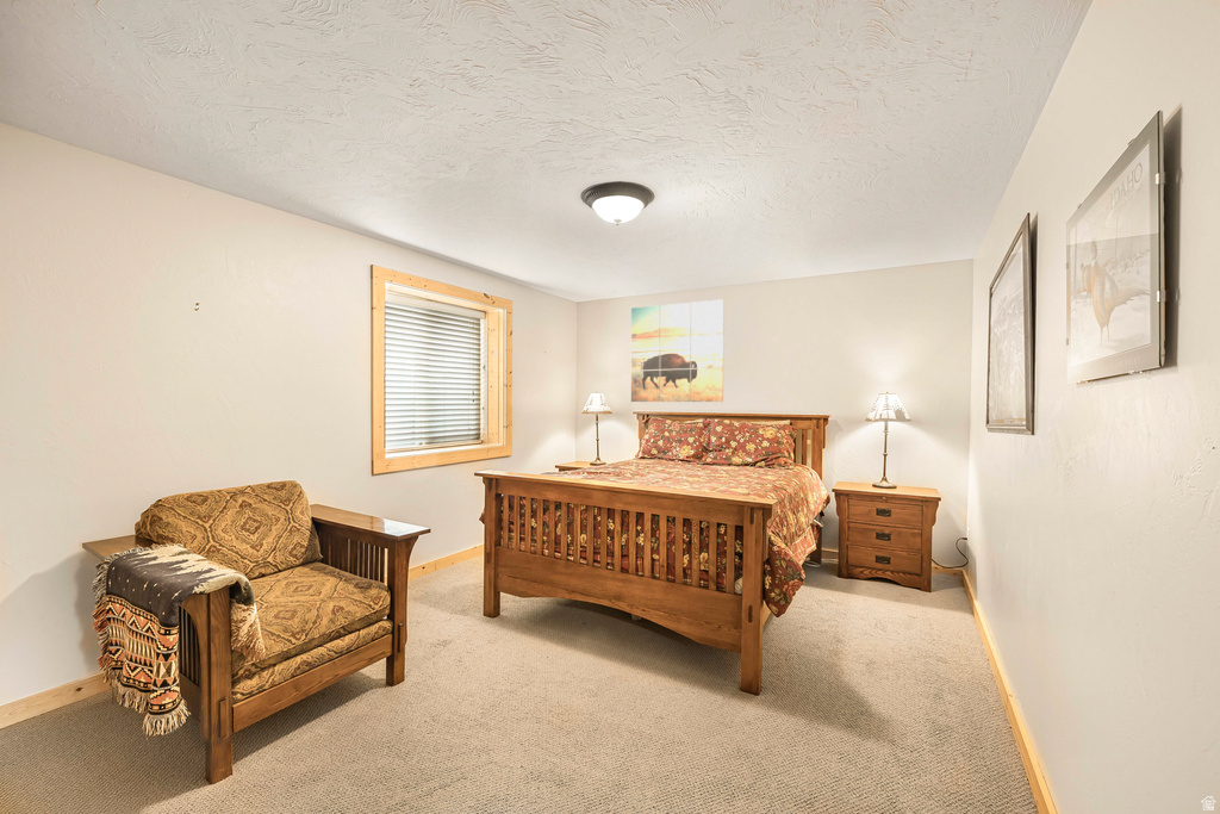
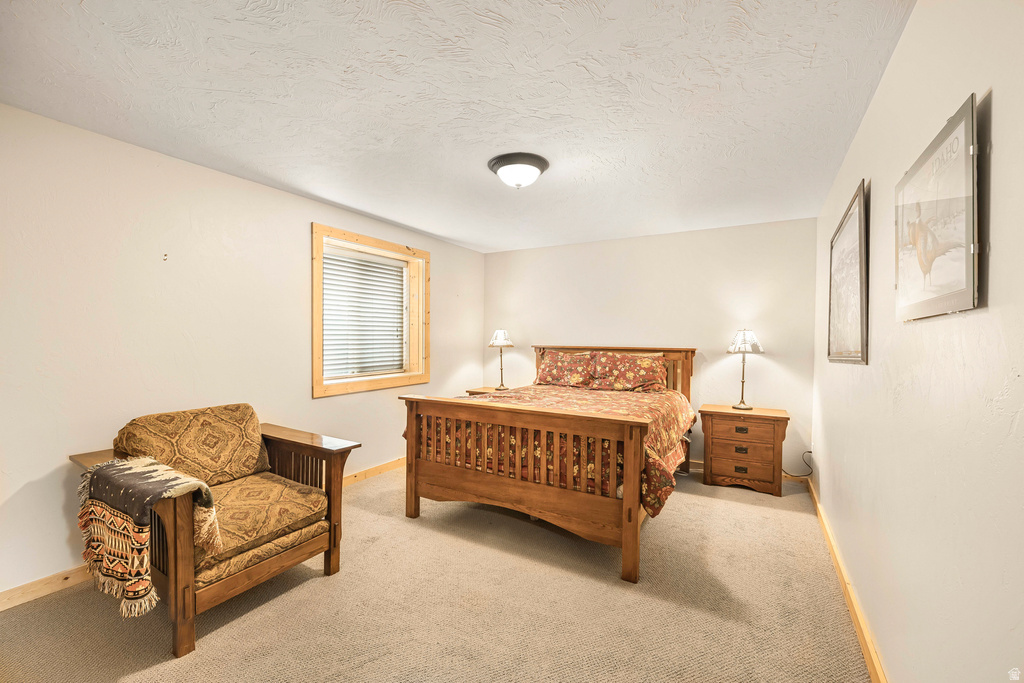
- wall art [630,298,724,403]
